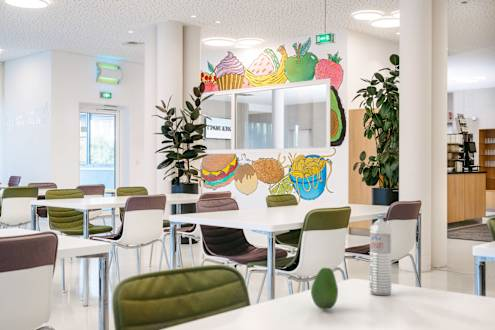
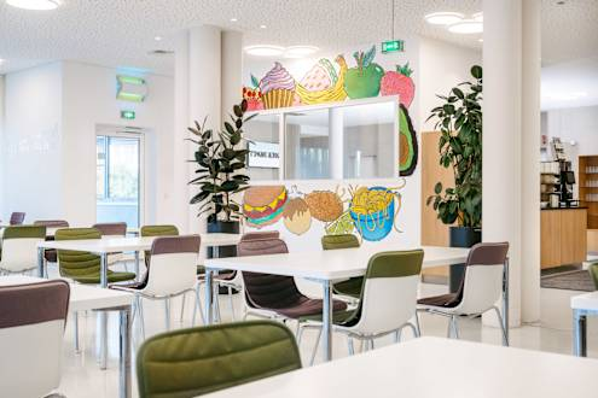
- fruit [310,267,339,311]
- water bottle [369,215,392,296]
